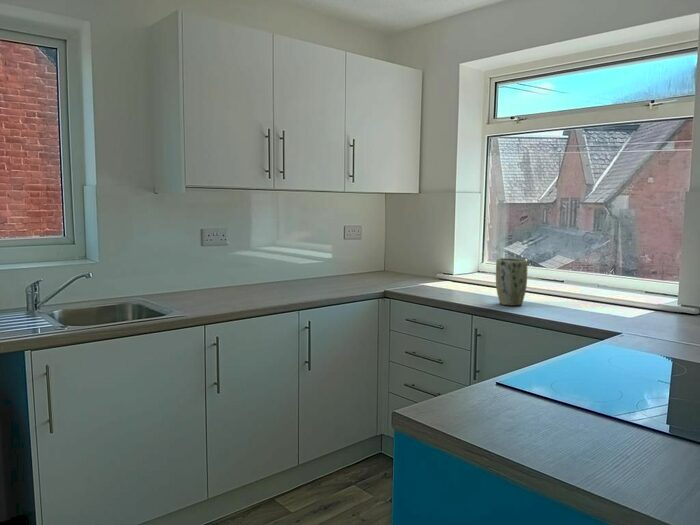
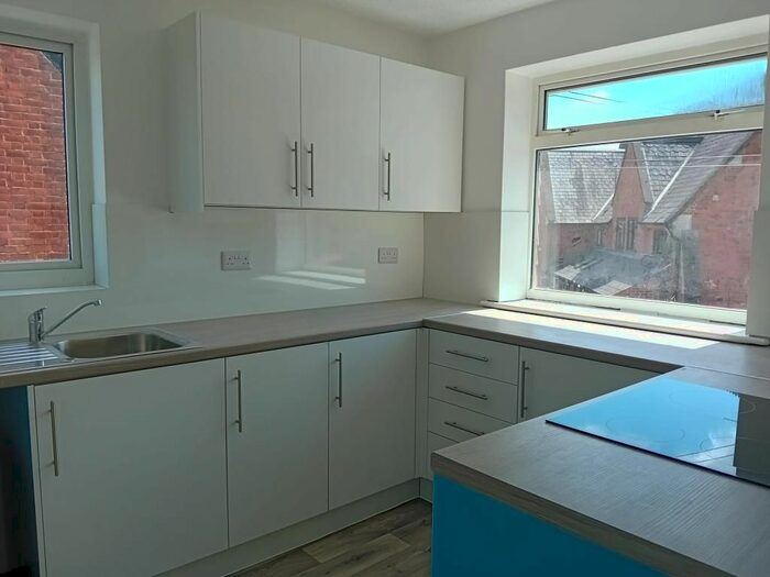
- plant pot [495,257,528,307]
